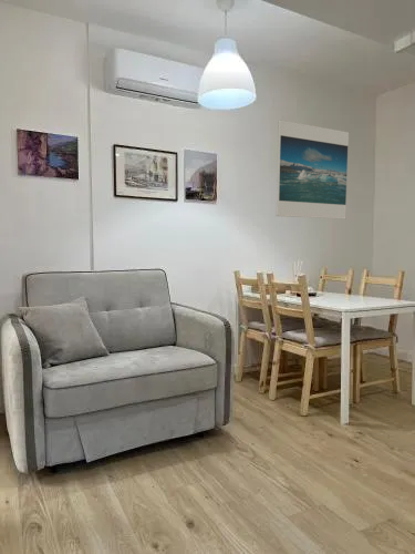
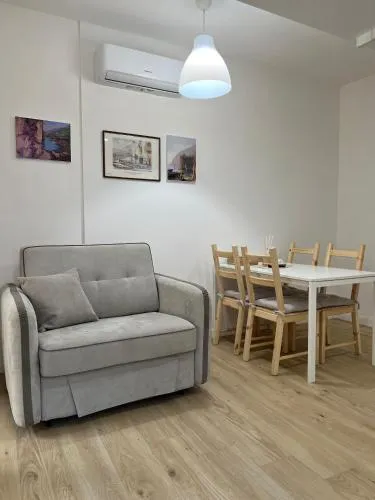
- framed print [276,119,350,220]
